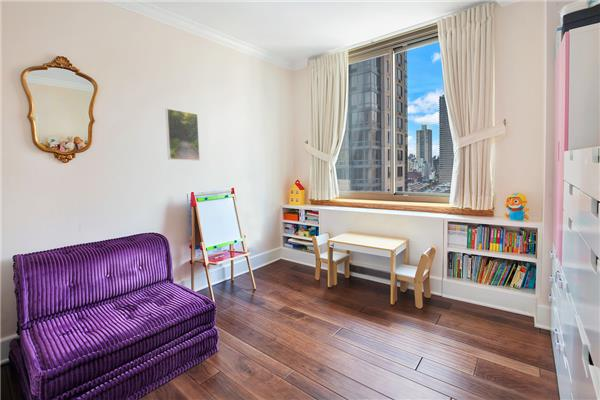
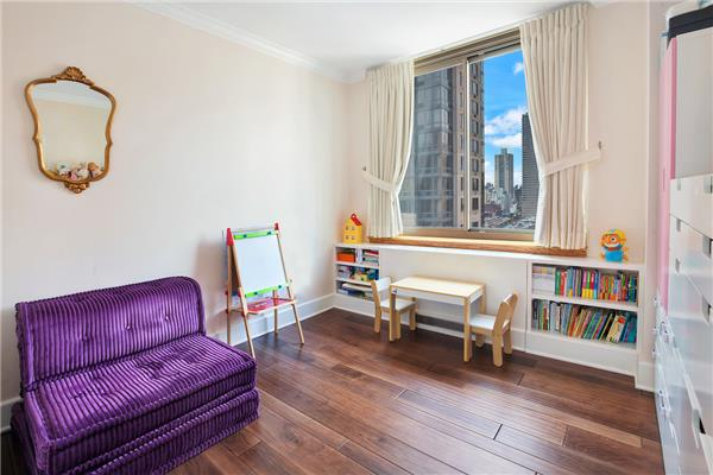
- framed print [164,107,201,162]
